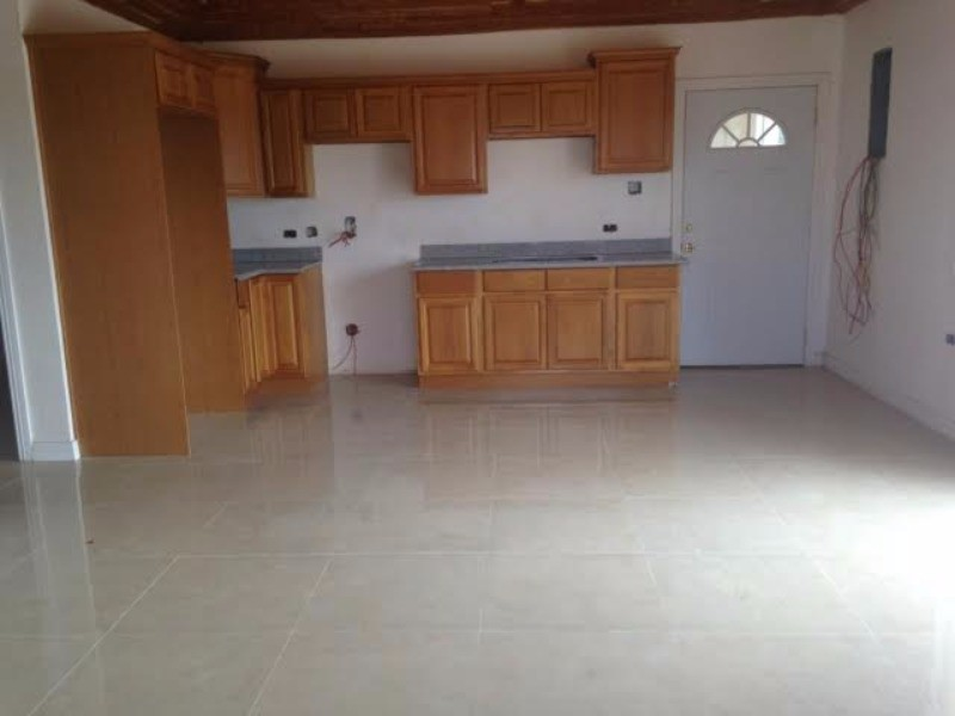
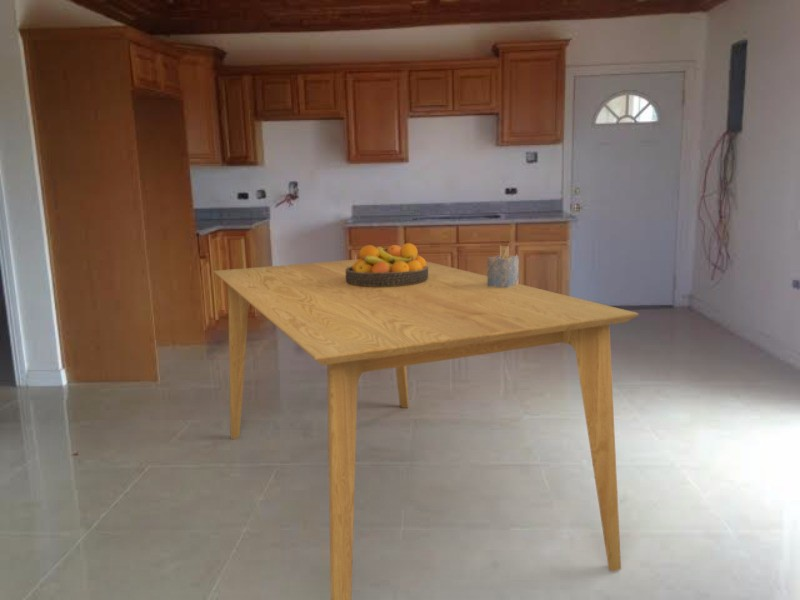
+ dining table [212,258,639,600]
+ fruit bowl [345,242,428,287]
+ napkin holder [486,244,520,288]
